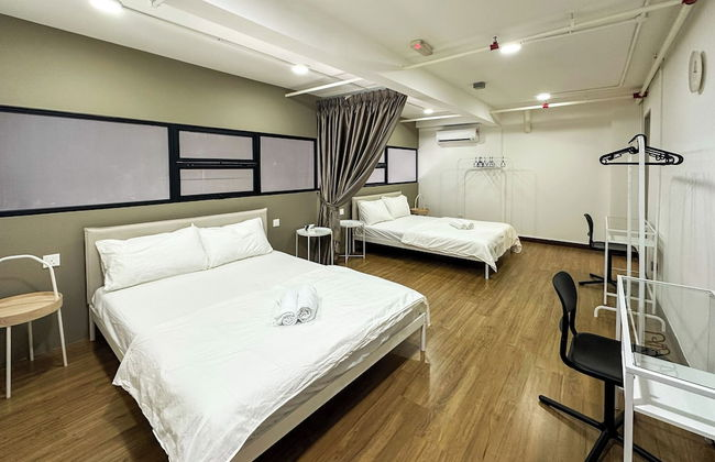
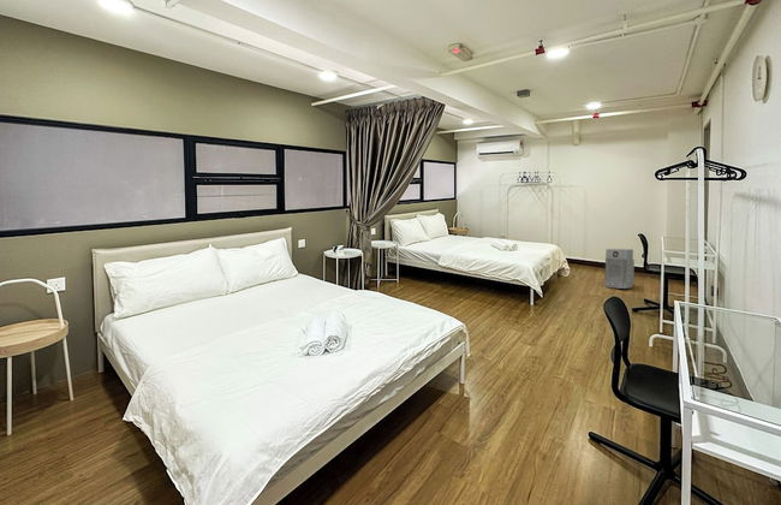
+ air purifier [603,248,636,290]
